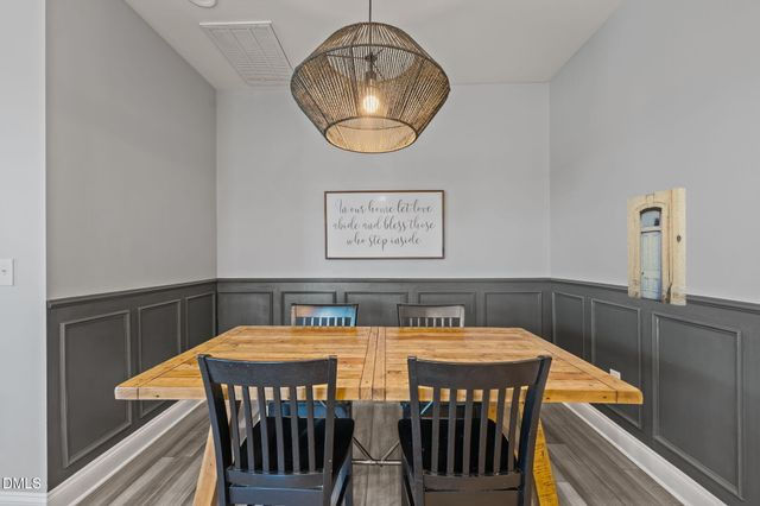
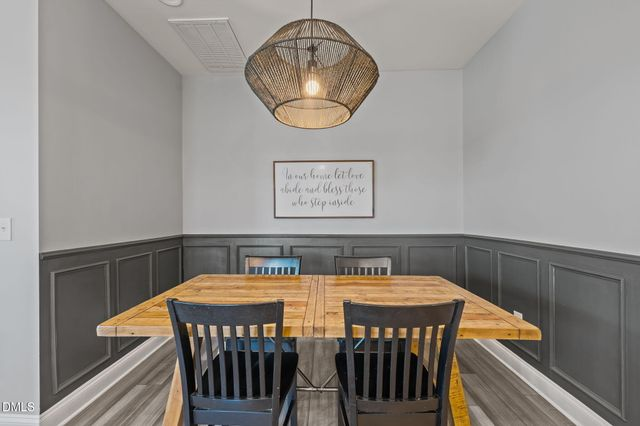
- wall art [627,186,688,306]
